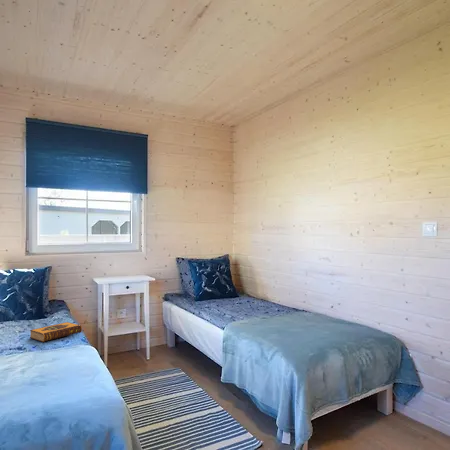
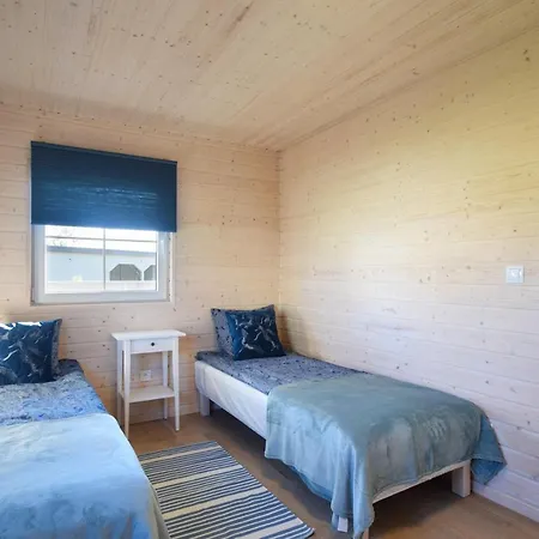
- hardback book [29,321,83,343]
